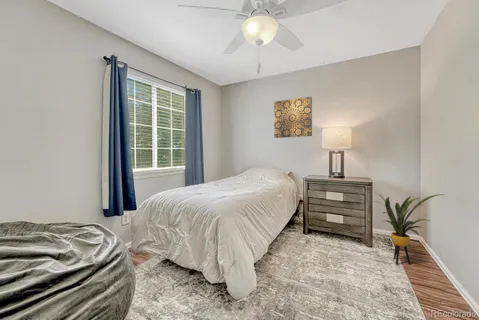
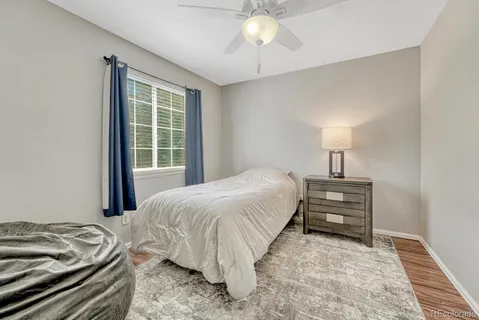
- house plant [374,192,445,265]
- wall art [273,96,313,139]
